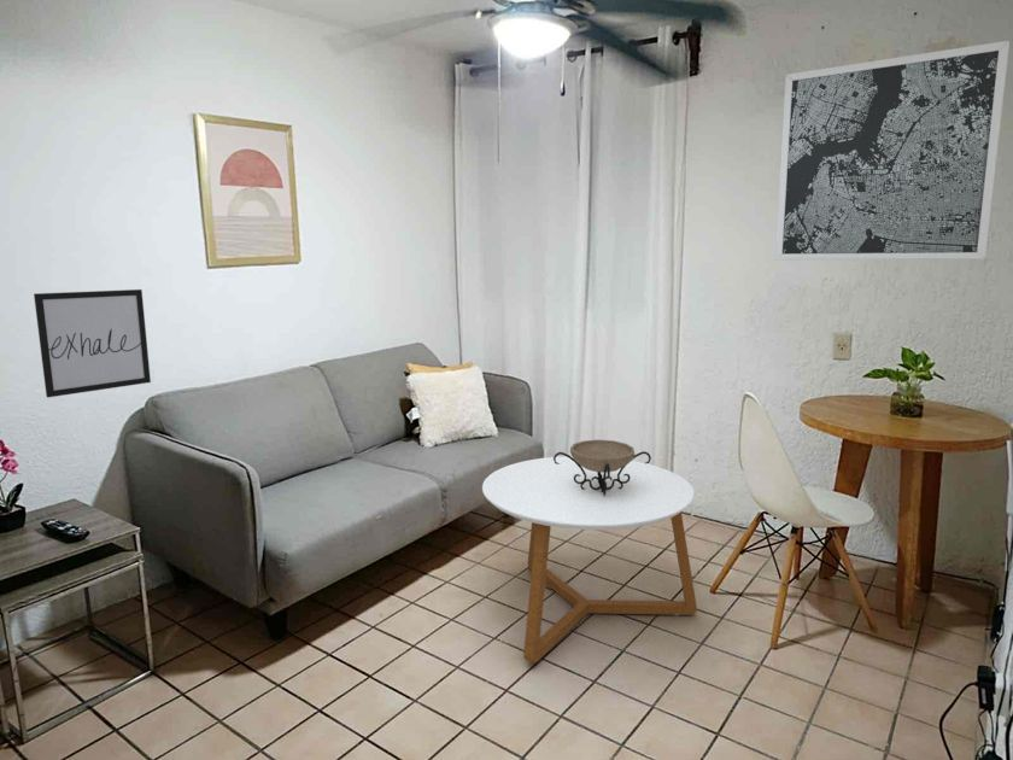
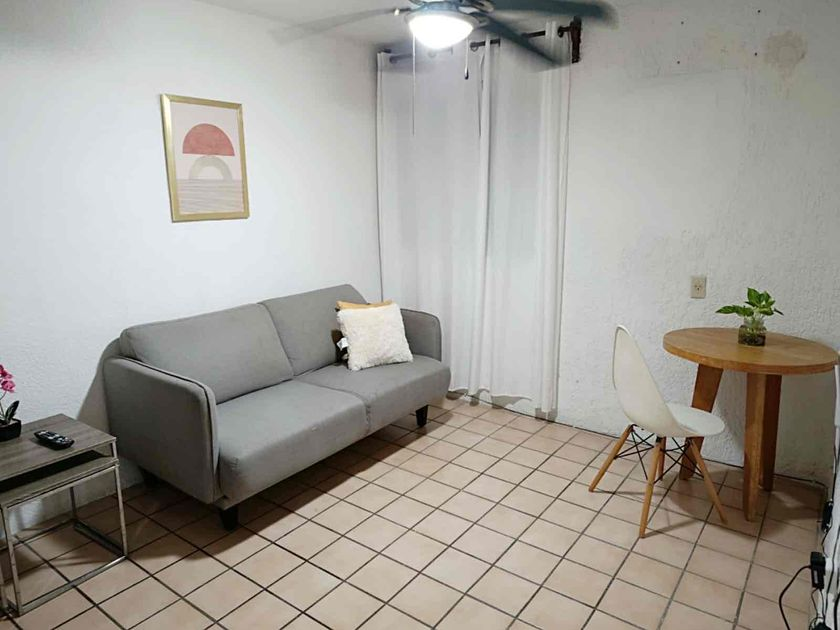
- wall art [33,288,152,398]
- coffee table [481,455,698,663]
- wall art [774,40,1011,261]
- decorative bowl [552,439,652,496]
